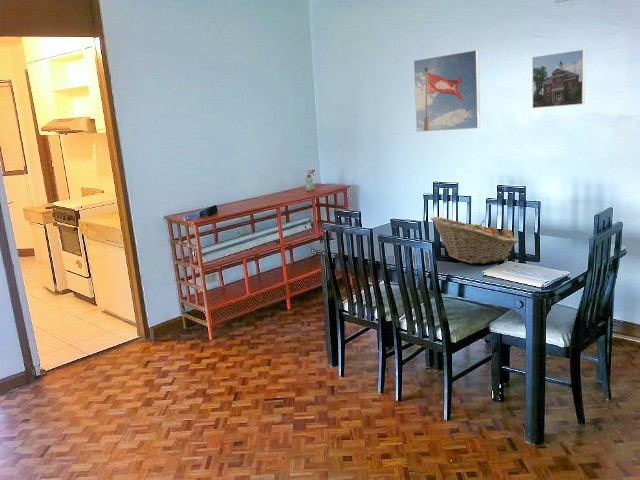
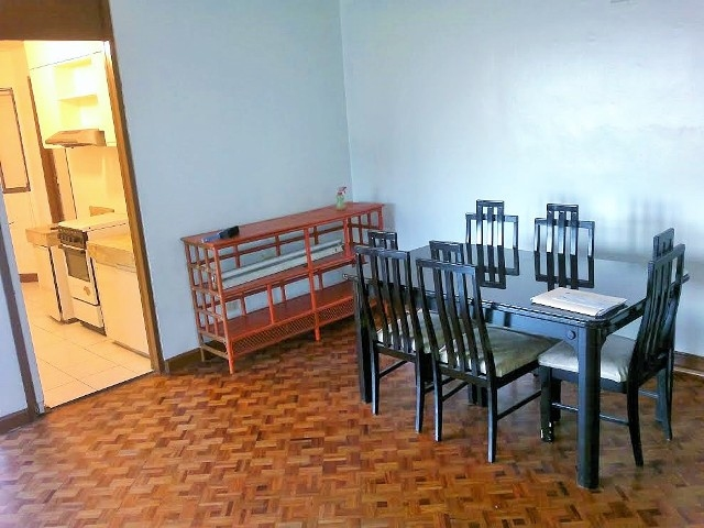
- fruit basket [430,216,519,265]
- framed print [413,49,481,133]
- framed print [531,49,586,109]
